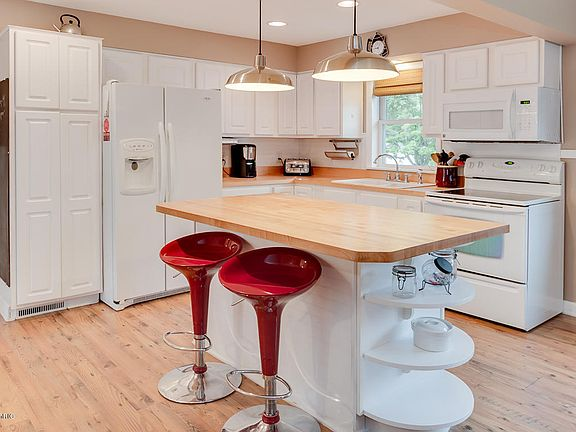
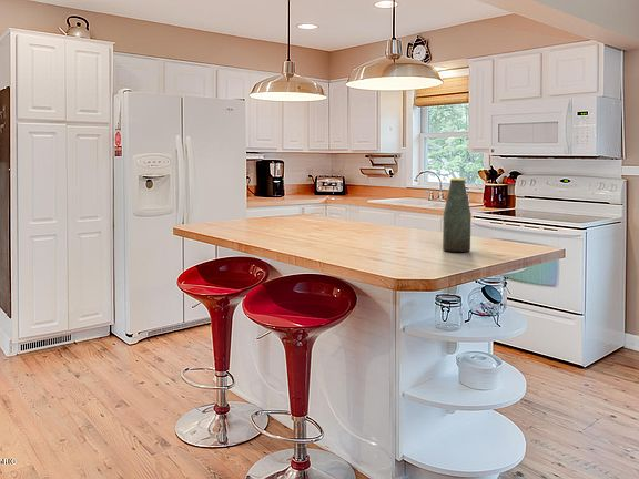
+ bottle [442,177,471,253]
